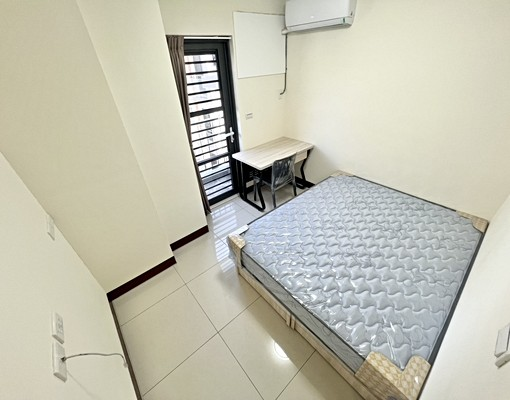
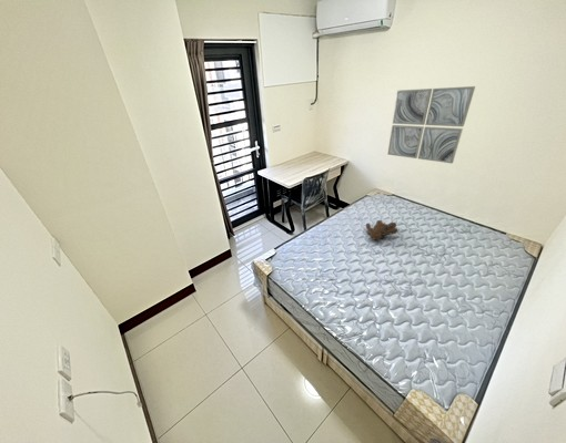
+ wall art [386,85,476,164]
+ teddy bear [365,219,398,241]
